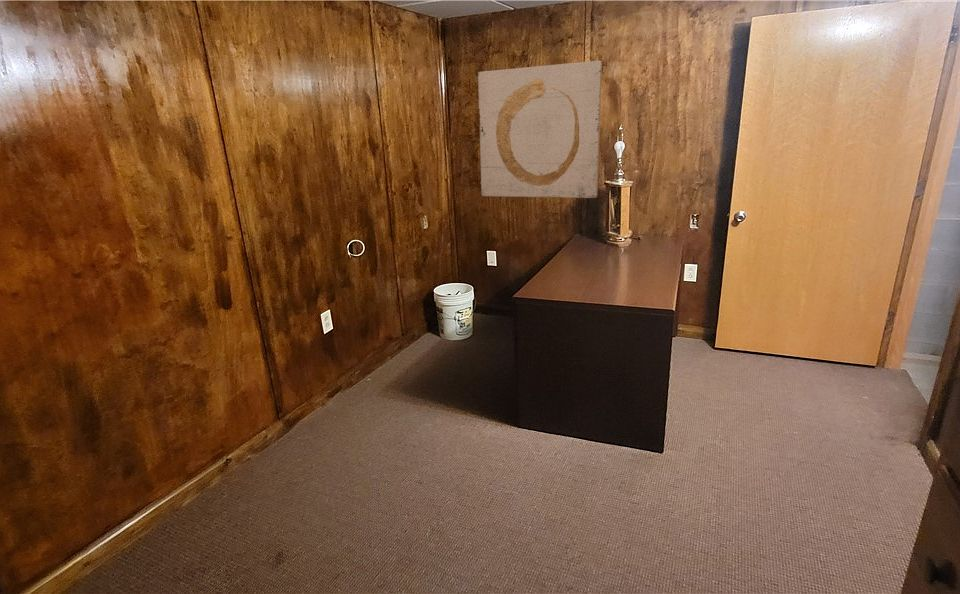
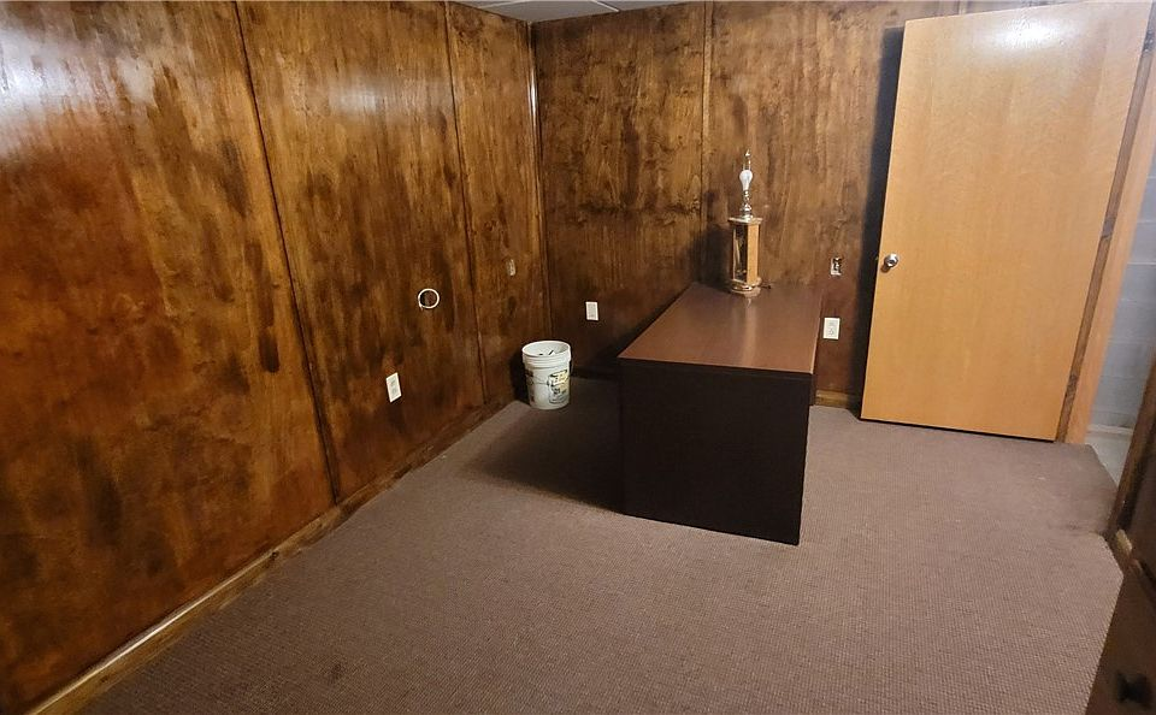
- wall art [477,60,603,199]
